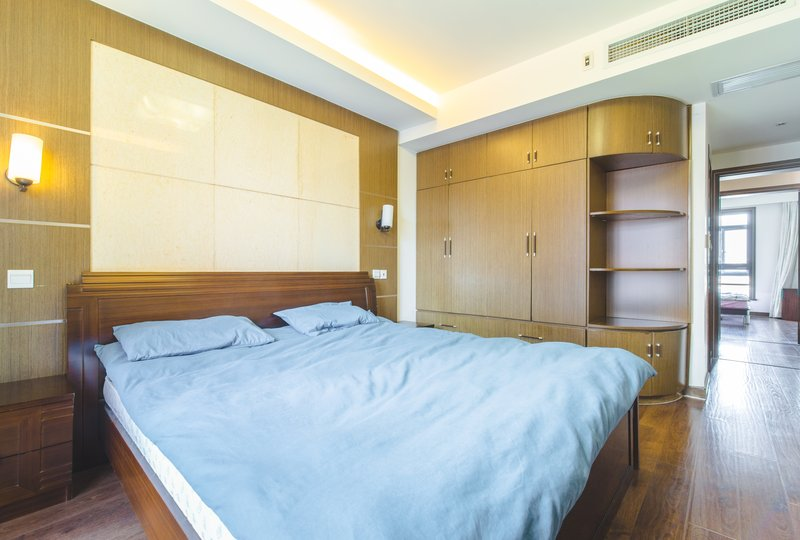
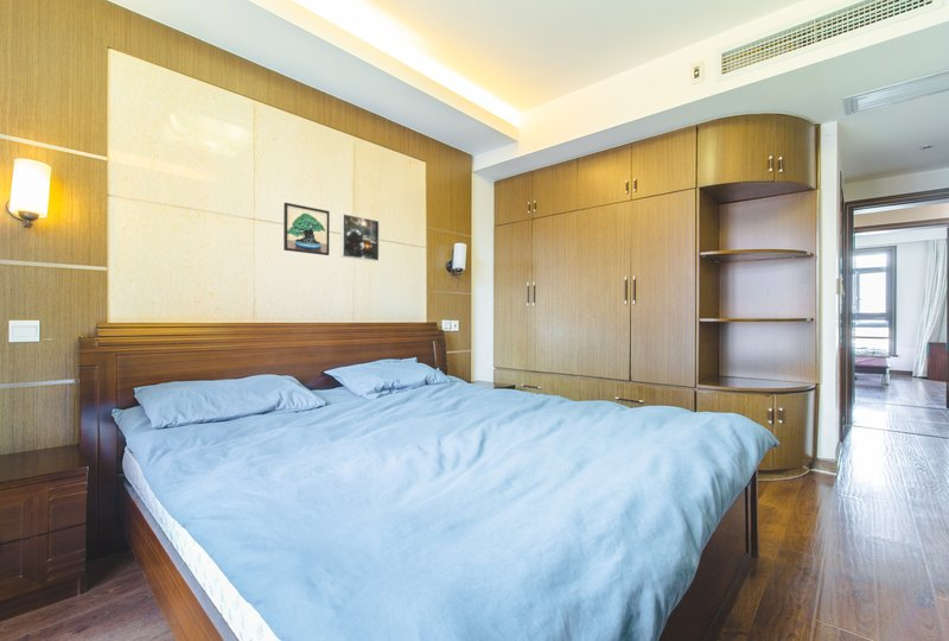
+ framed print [339,212,381,262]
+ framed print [282,202,331,256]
